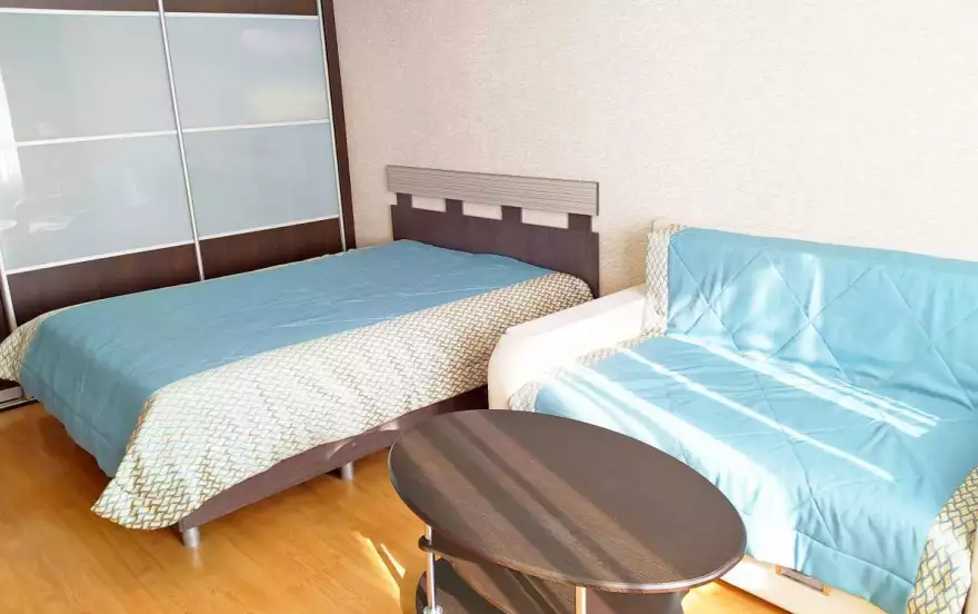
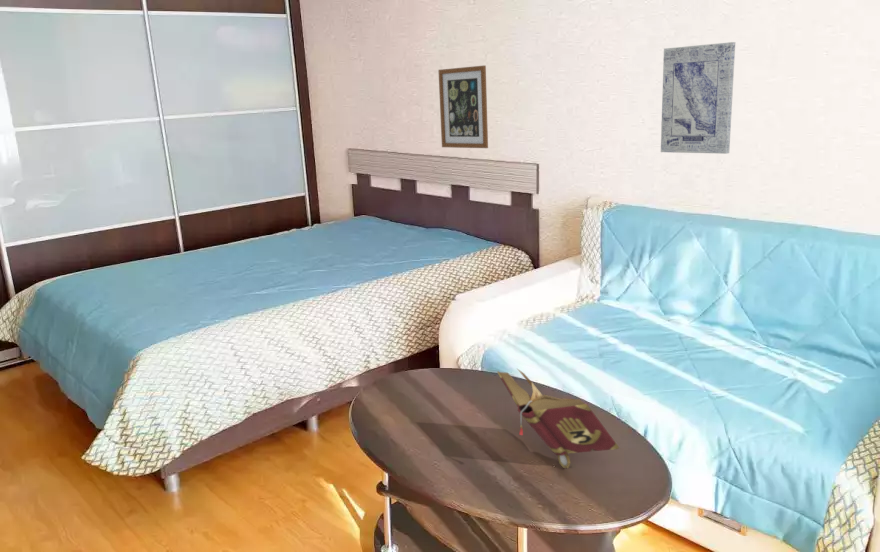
+ wall art [660,41,736,155]
+ wall art [437,64,489,149]
+ book [496,368,620,469]
